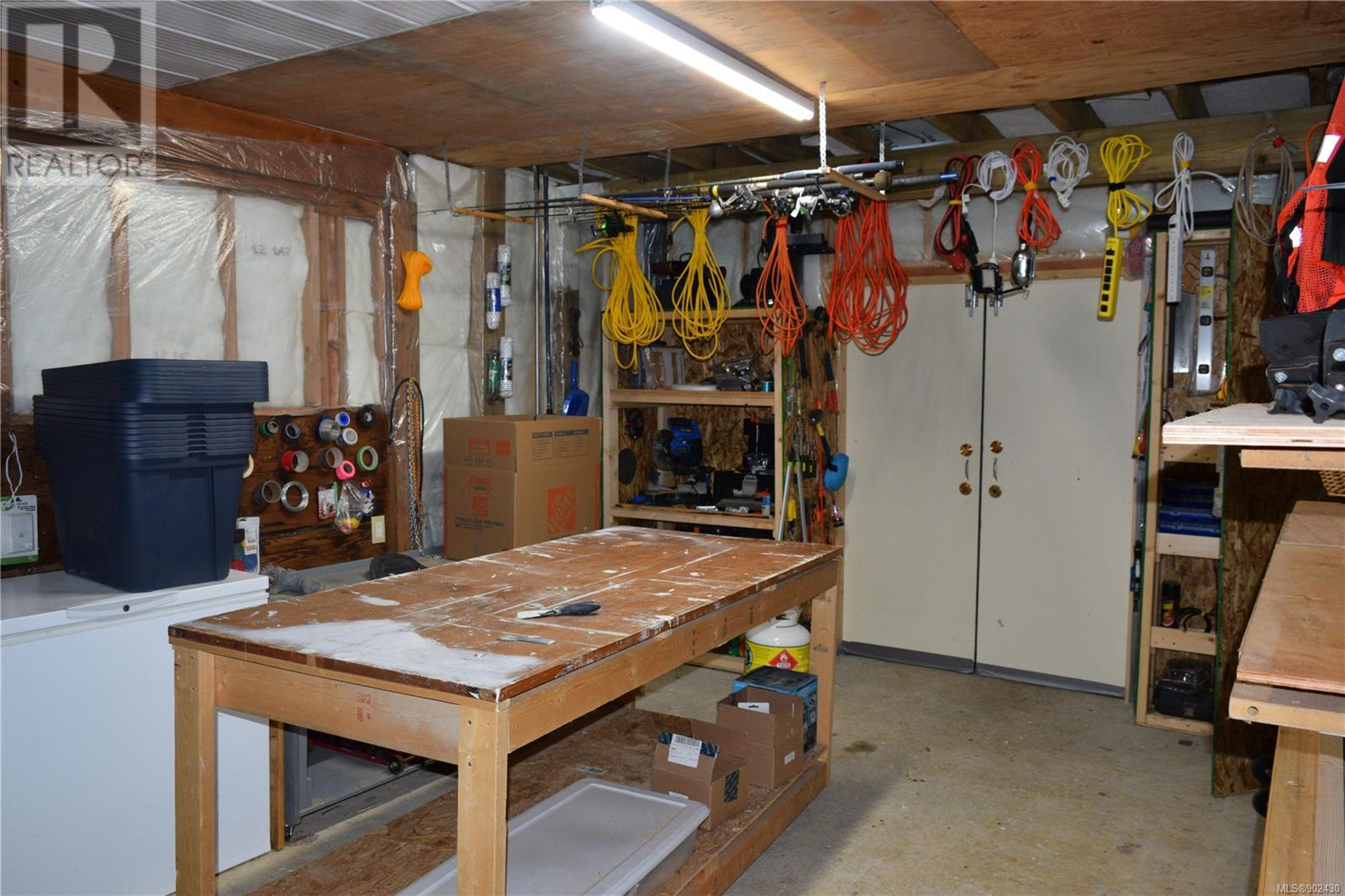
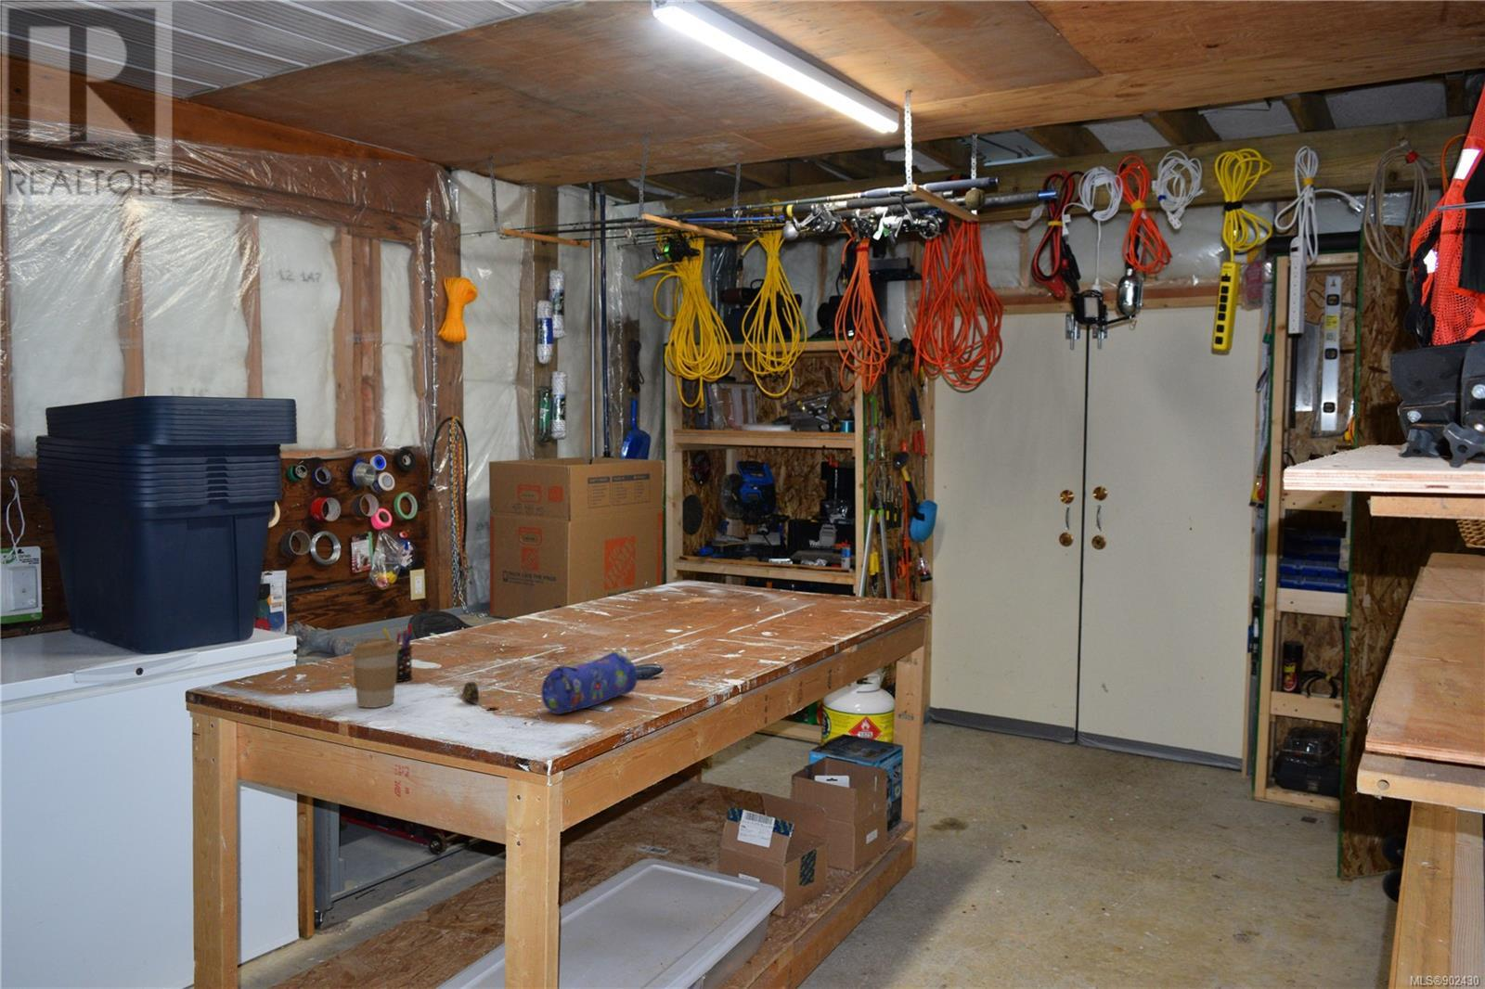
+ tape measure [462,681,500,710]
+ pen holder [381,624,413,683]
+ pencil case [540,651,638,715]
+ coffee cup [350,637,400,709]
